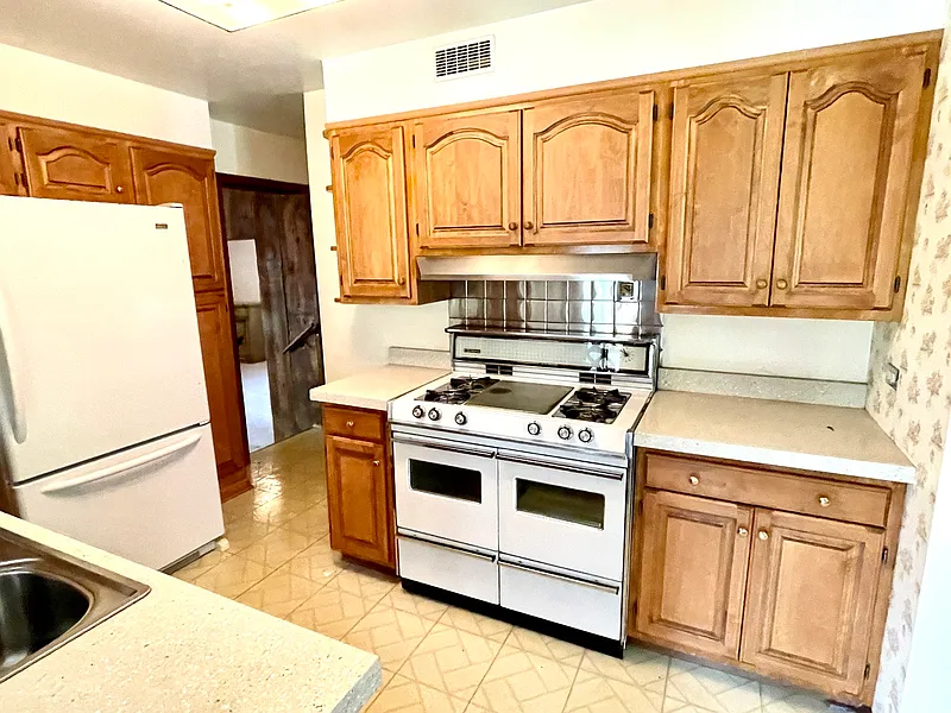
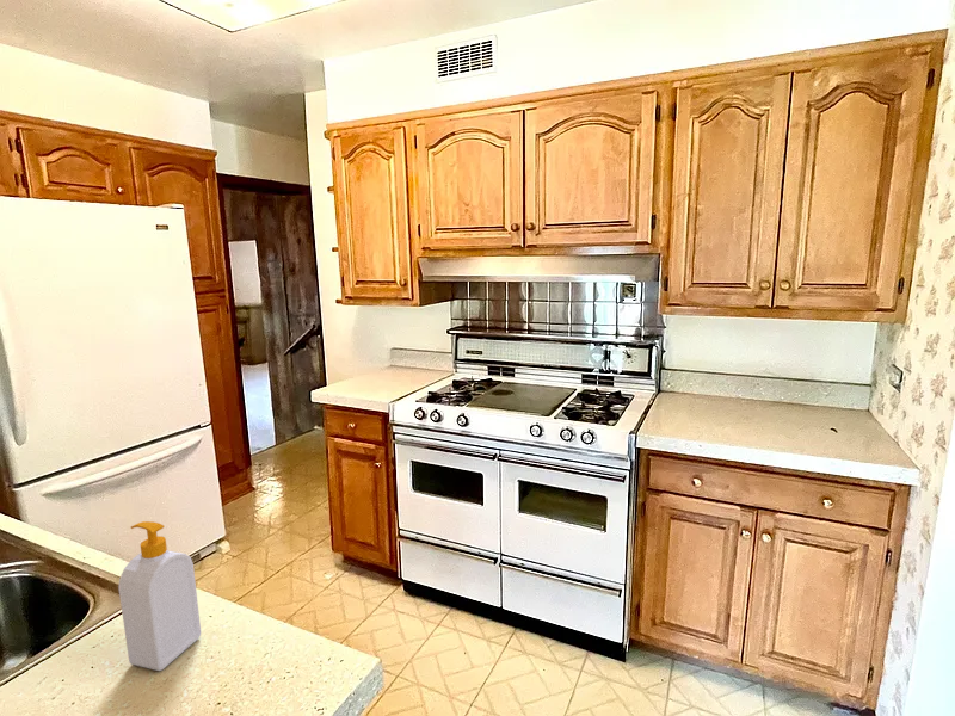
+ soap bottle [118,520,202,672]
